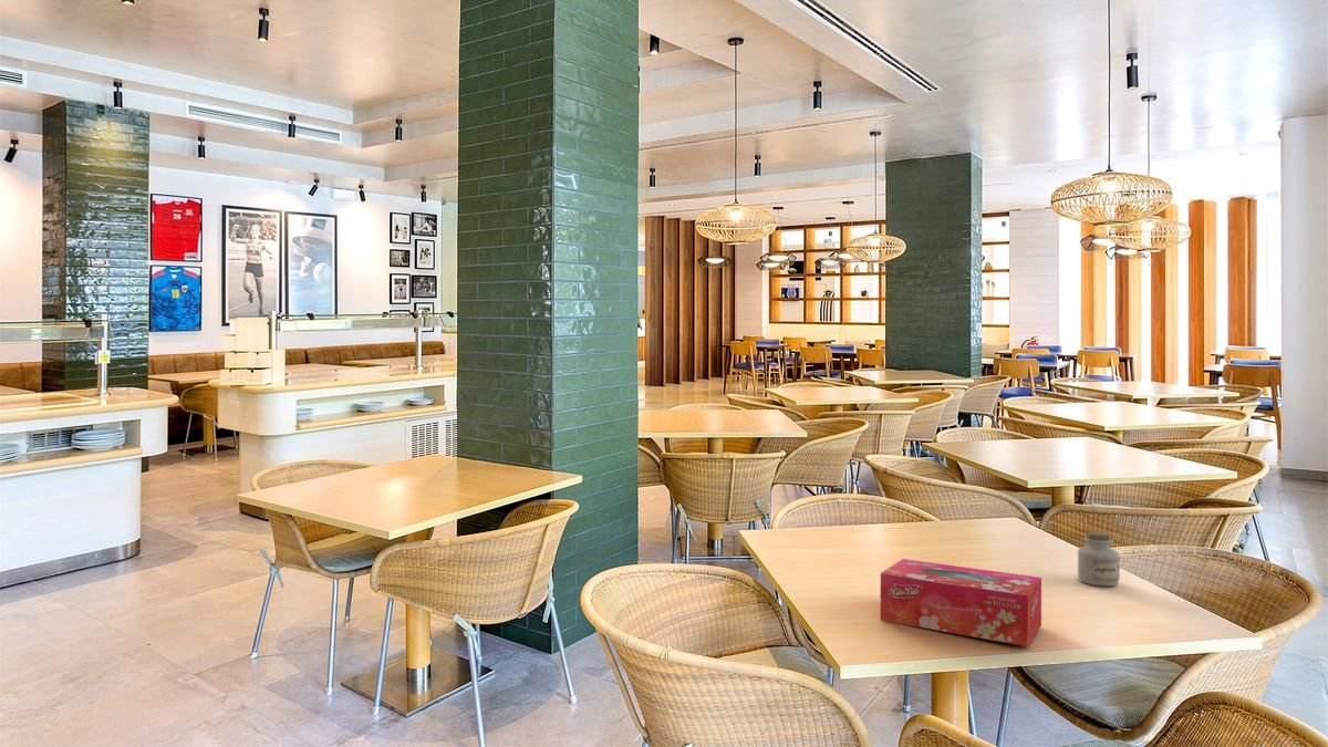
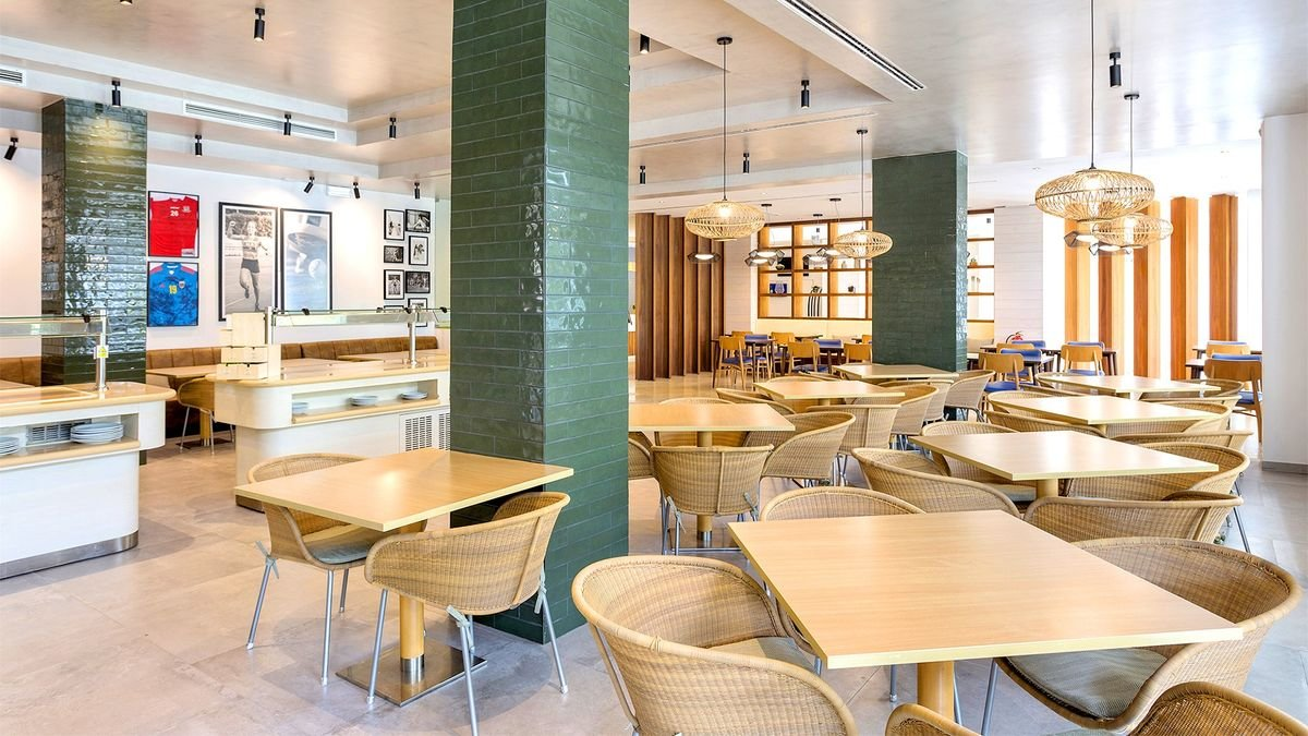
- tissue box [880,558,1042,647]
- jar [1077,530,1121,587]
